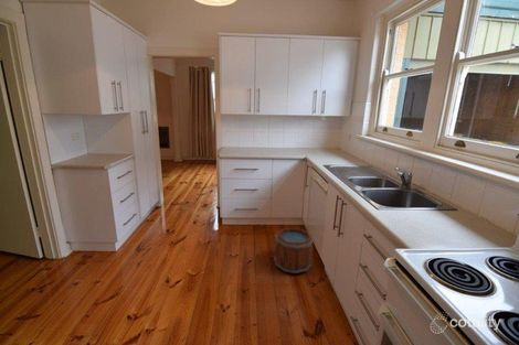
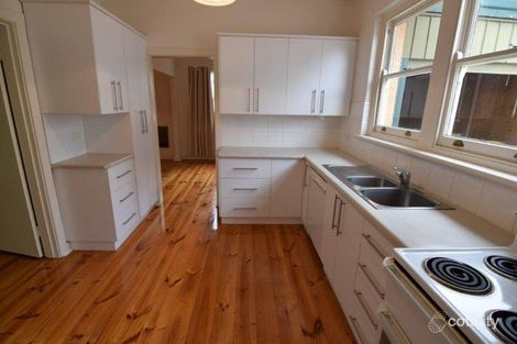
- bucket [273,227,315,274]
